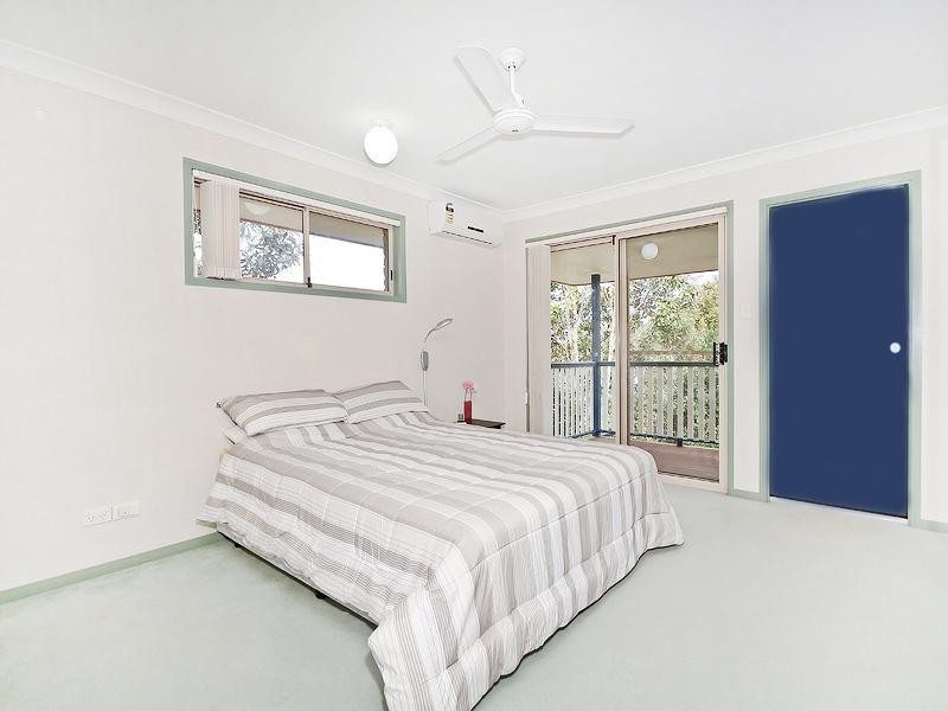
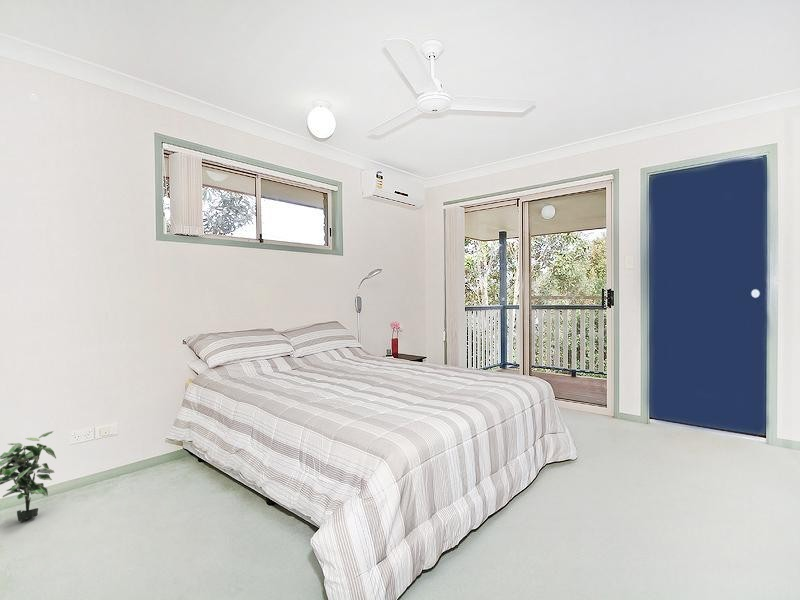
+ potted plant [0,430,57,522]
